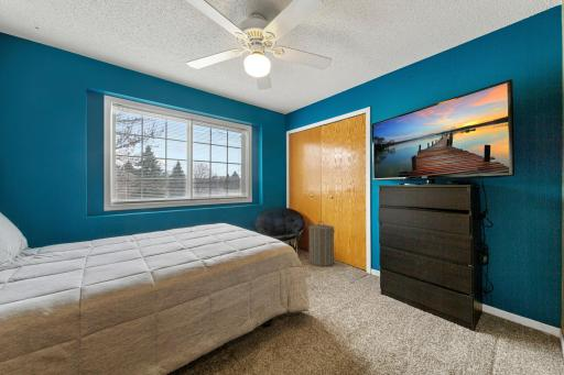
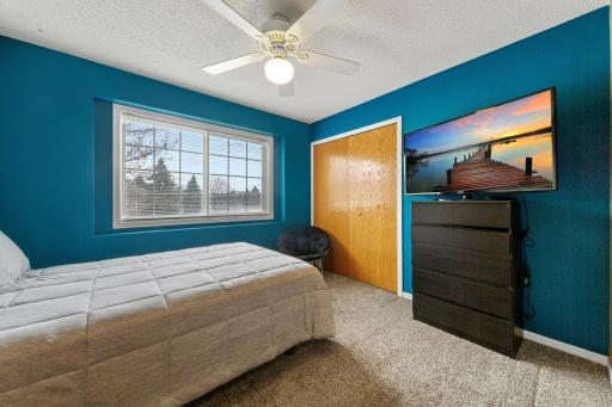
- laundry hamper [308,220,336,267]
